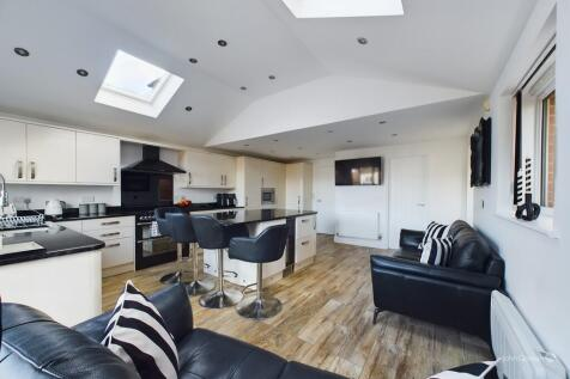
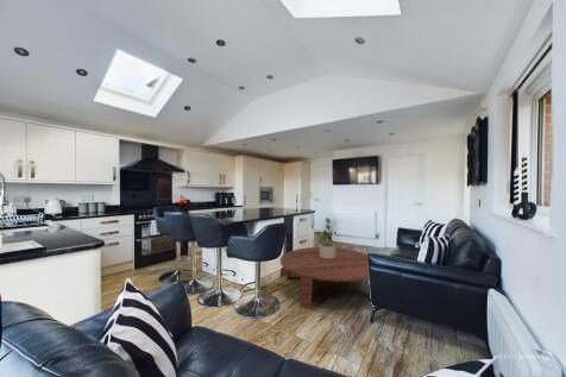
+ potted plant [315,216,337,258]
+ coffee table [279,246,370,312]
